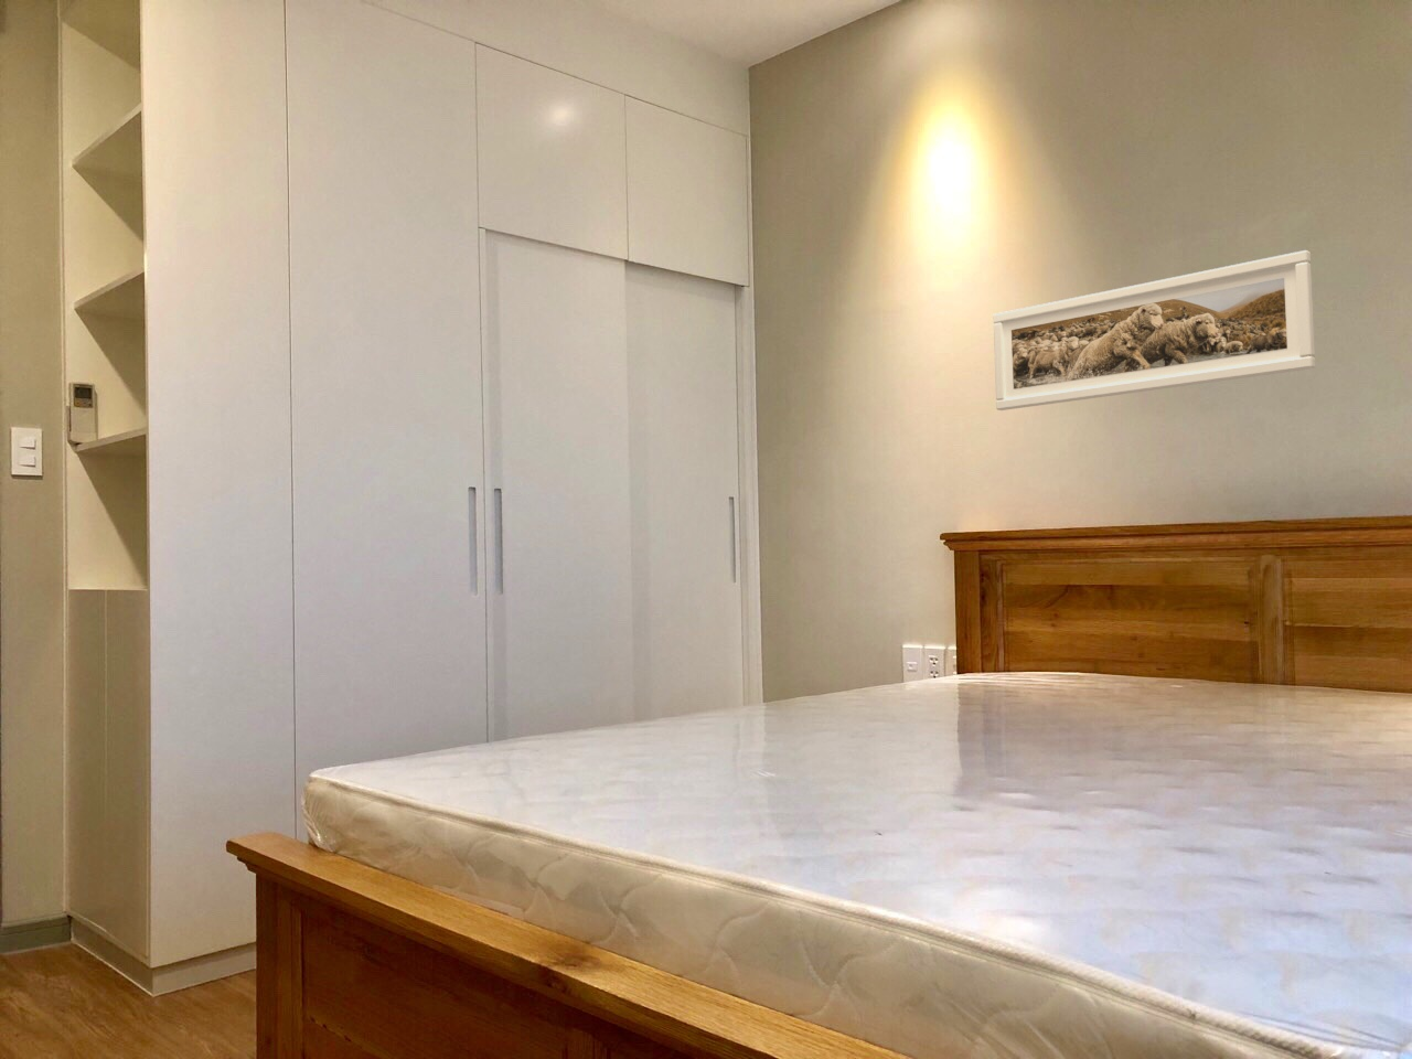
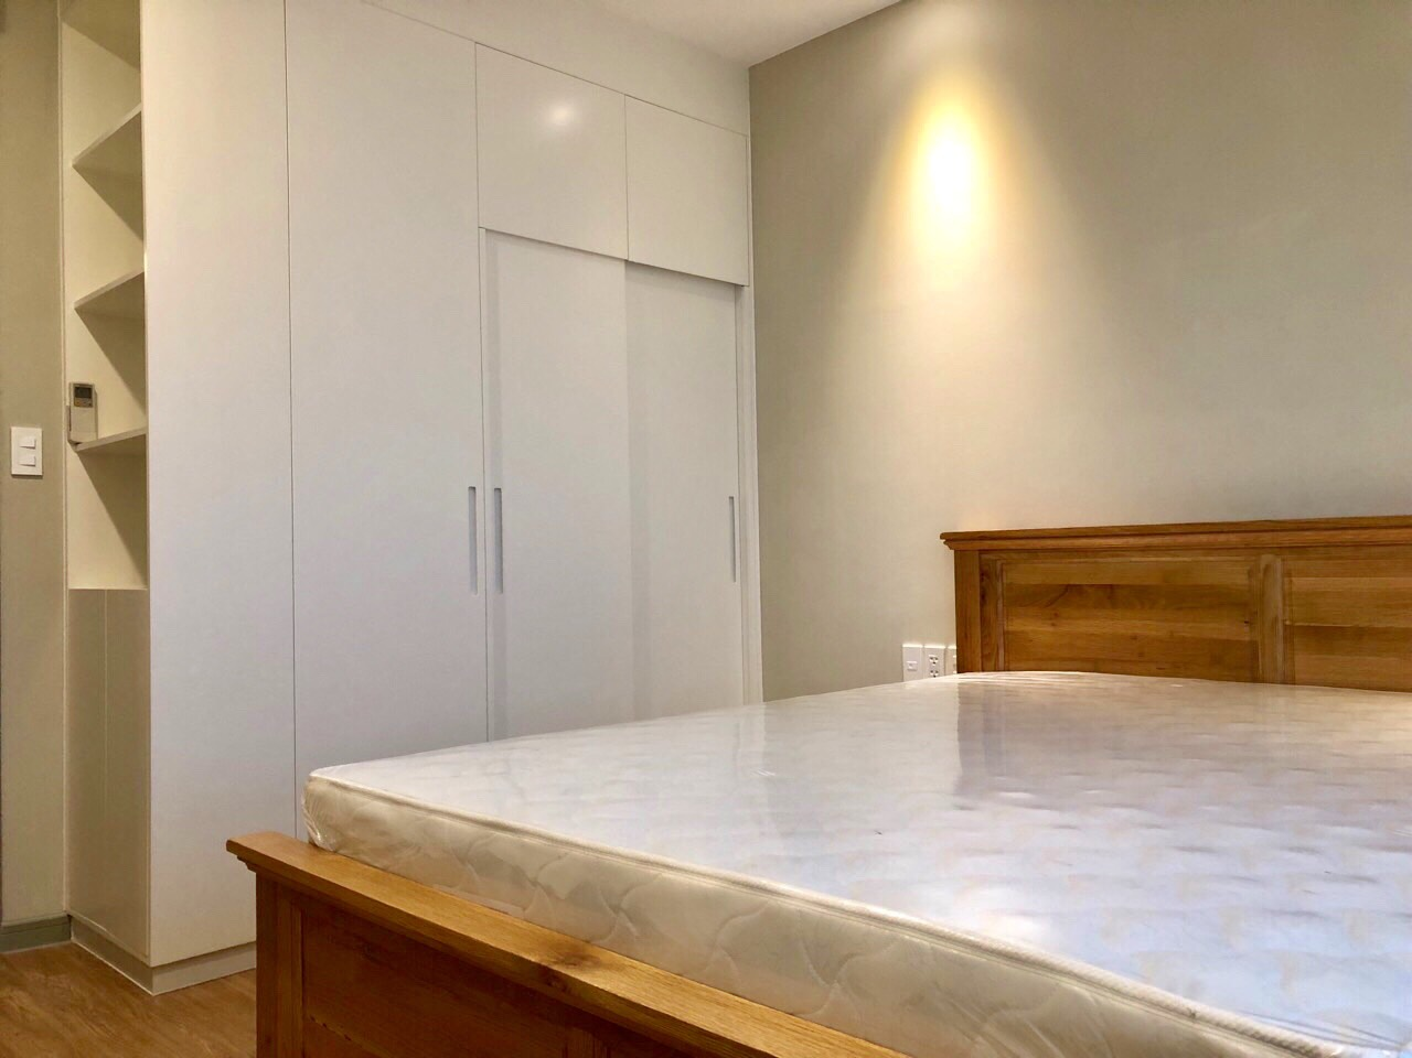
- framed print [992,249,1316,412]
